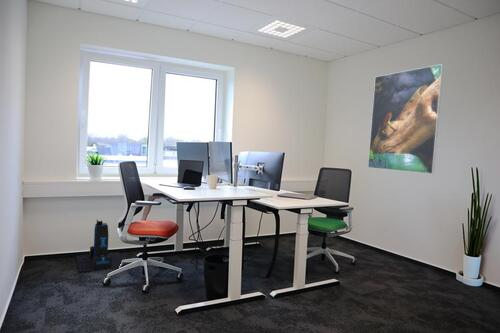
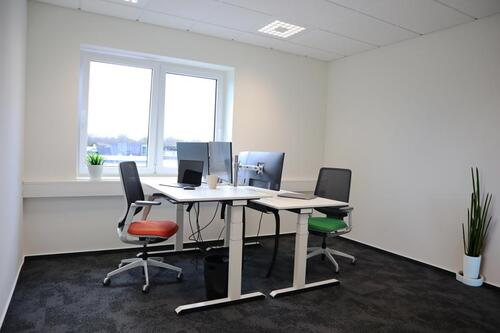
- architectural model [76,219,123,273]
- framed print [367,63,445,175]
